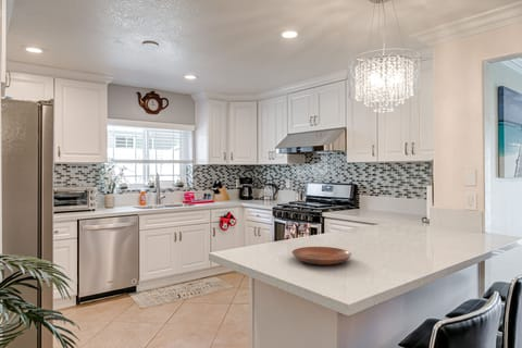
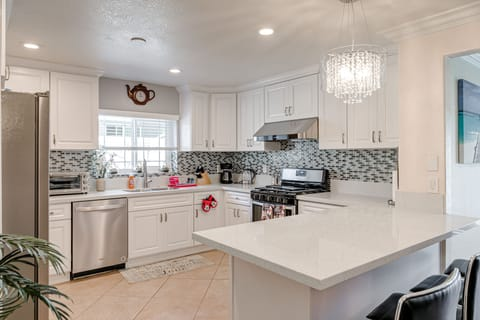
- bowl [291,246,352,265]
